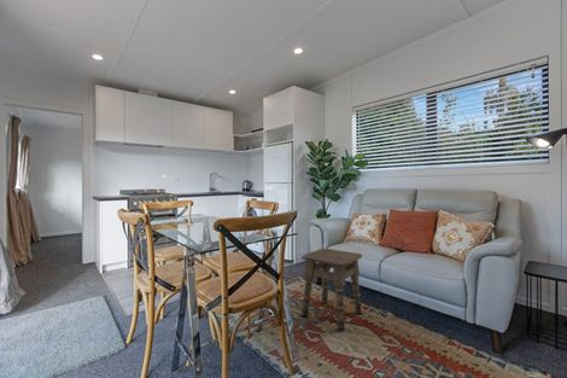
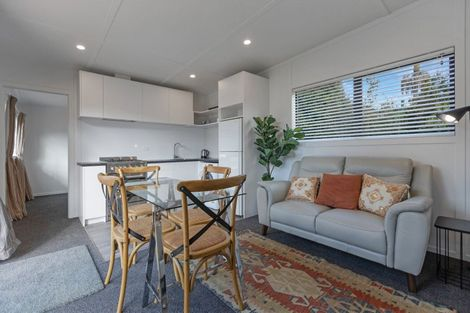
- side table [300,248,363,332]
